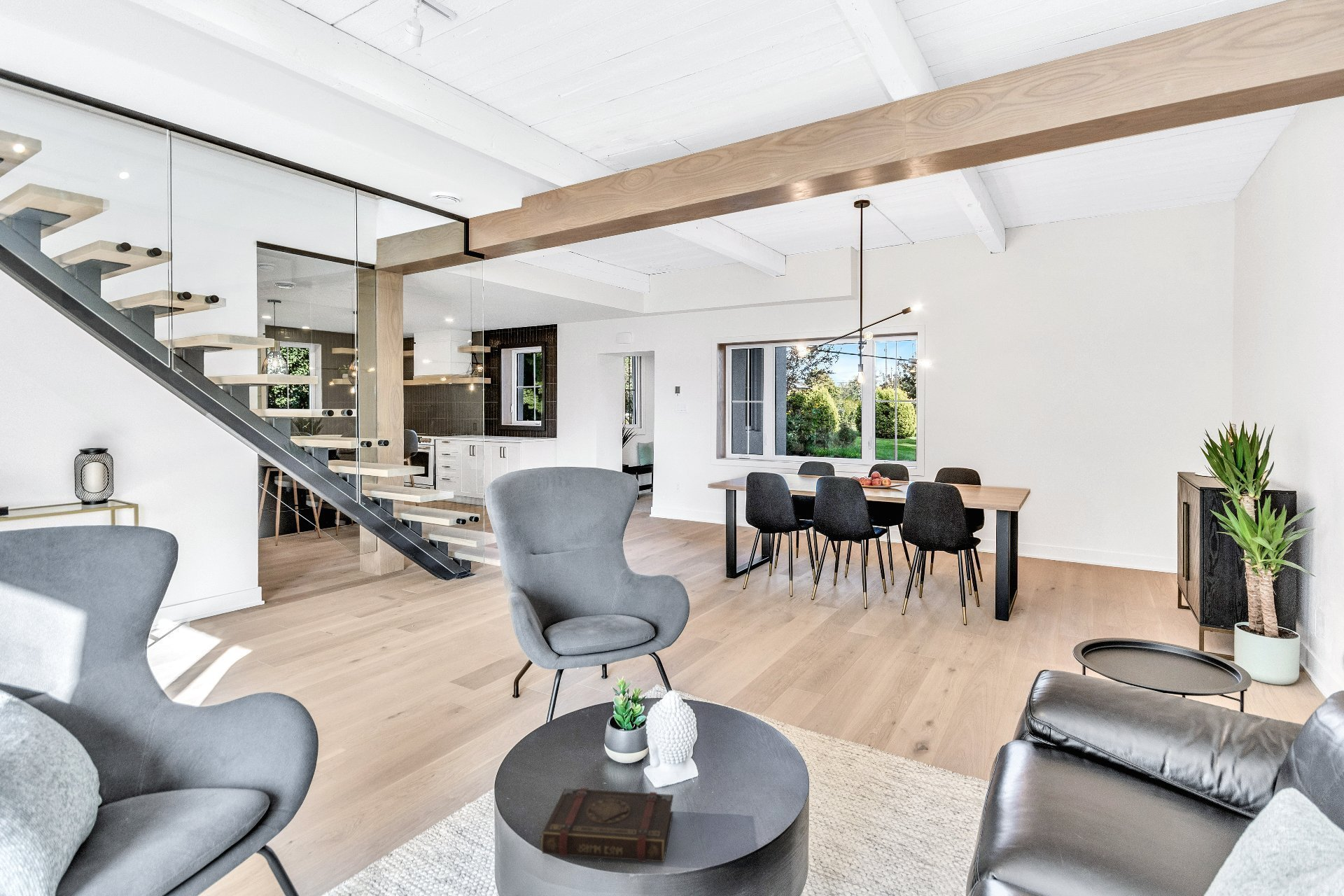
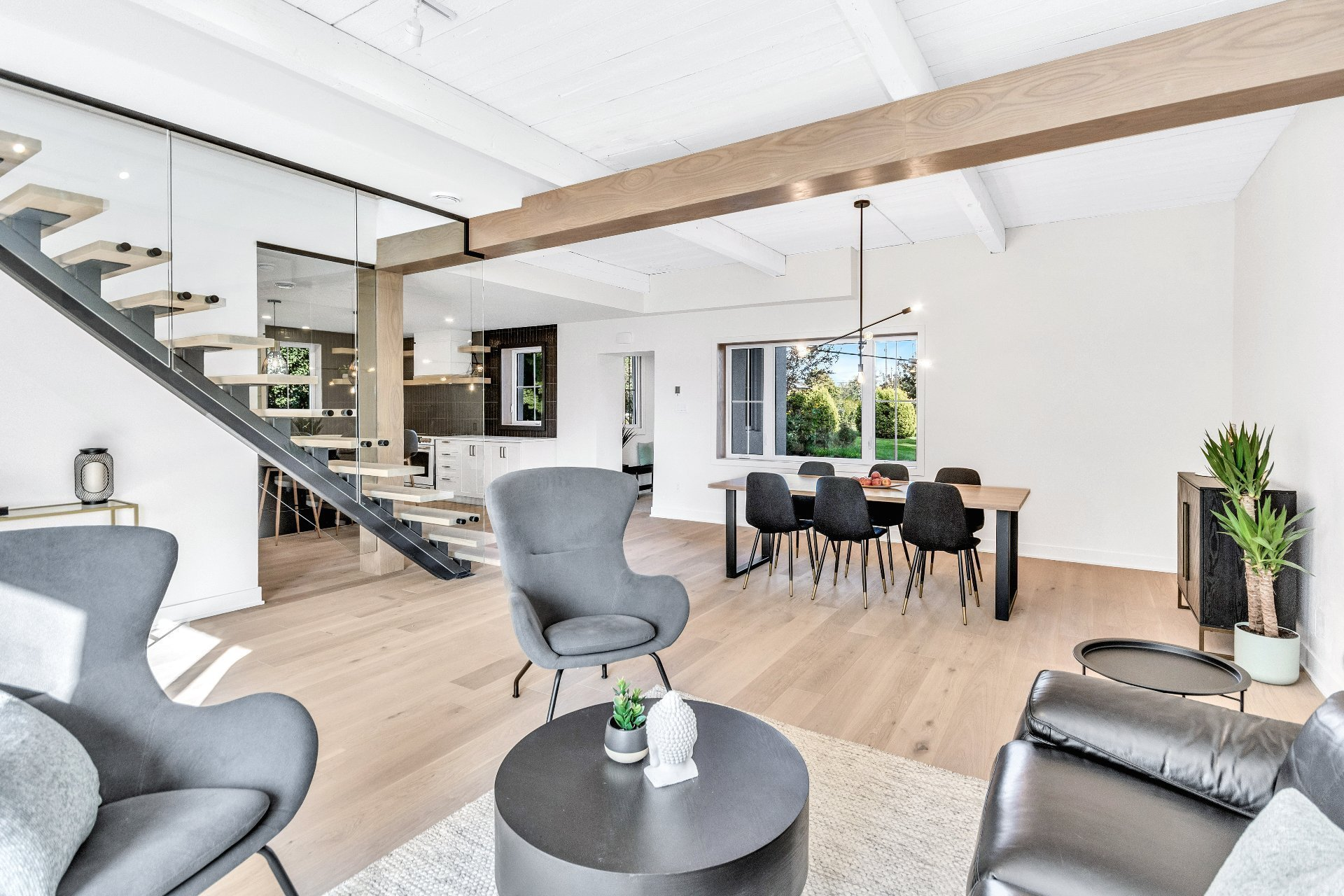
- book [540,787,674,863]
